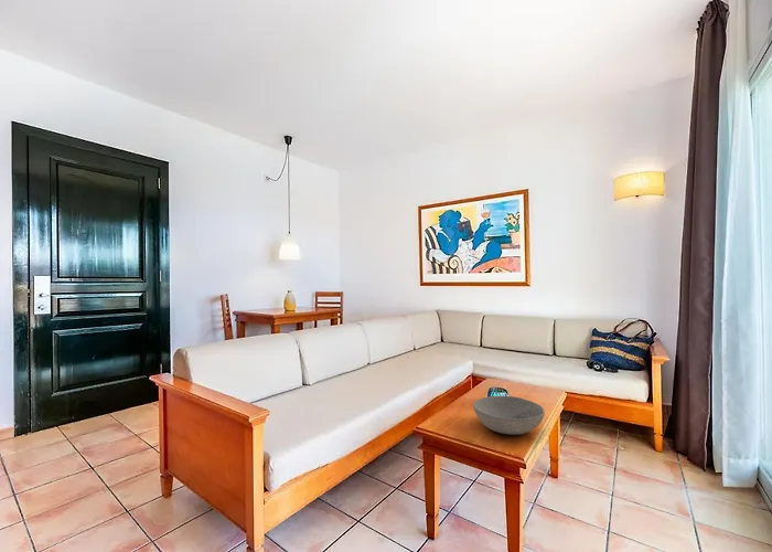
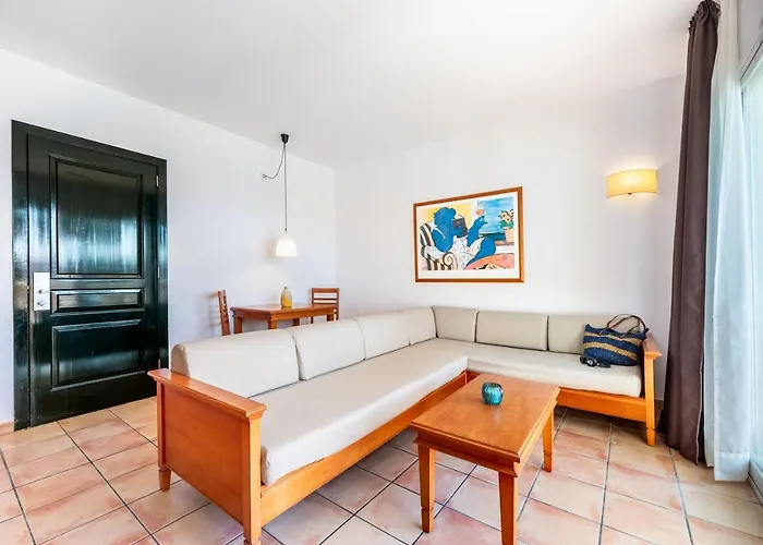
- bowl [472,395,546,435]
